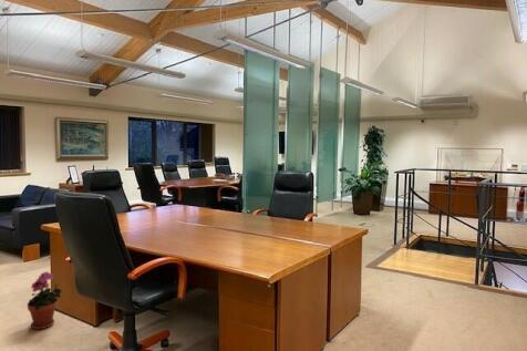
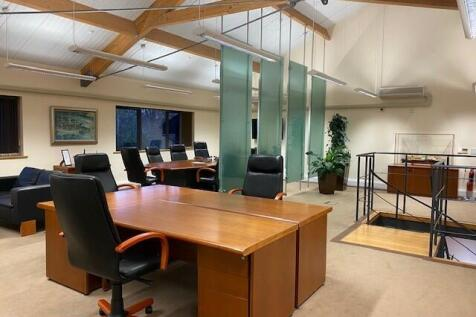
- potted plant [27,271,63,330]
